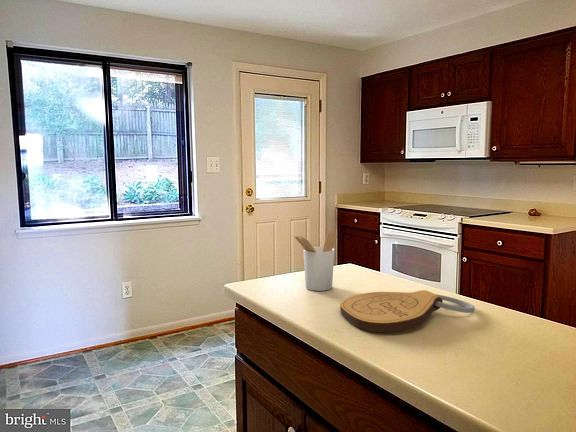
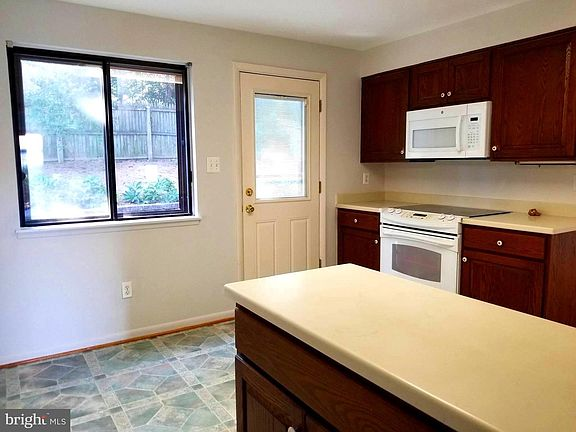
- key chain [339,289,476,333]
- utensil holder [292,231,337,292]
